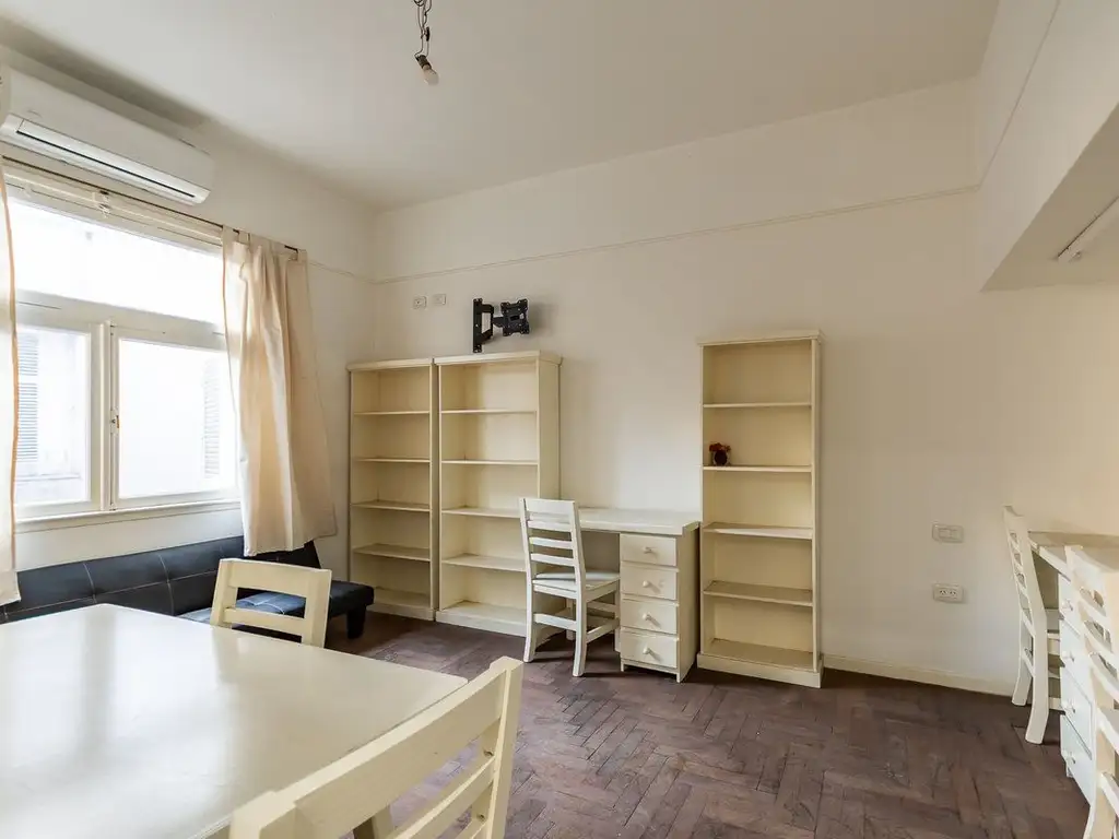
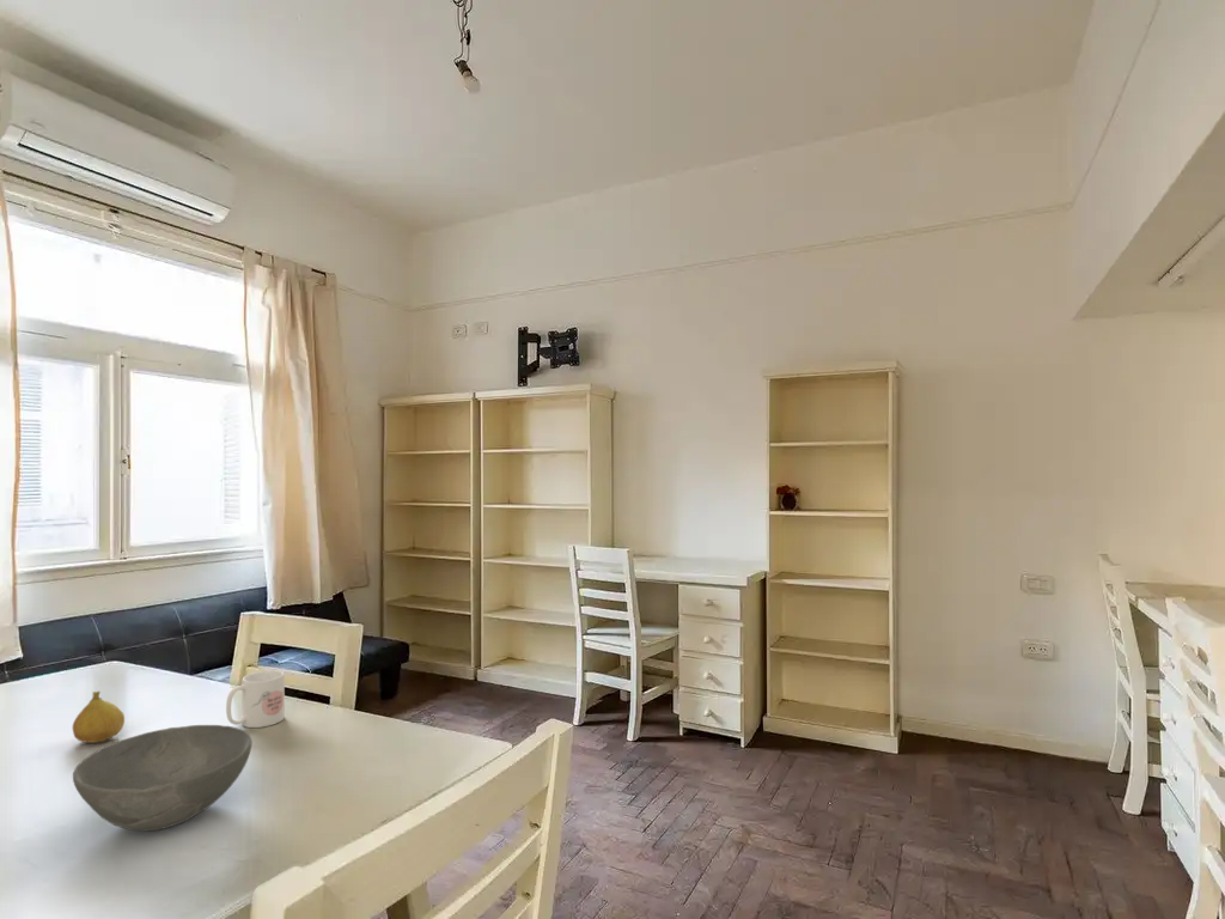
+ bowl [72,724,254,833]
+ fruit [72,690,126,744]
+ mug [225,669,286,729]
